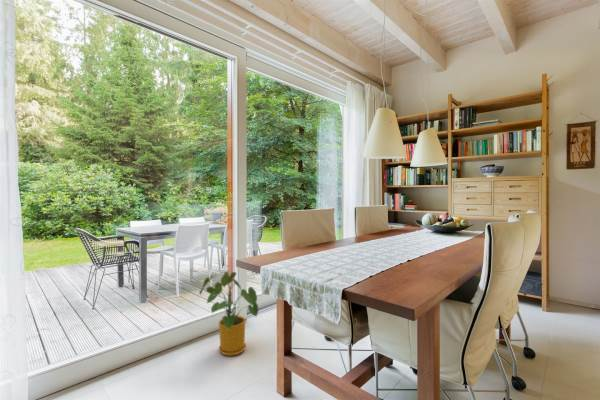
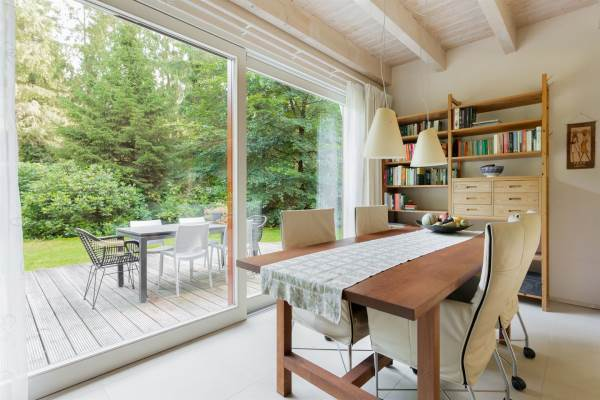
- house plant [198,270,259,357]
